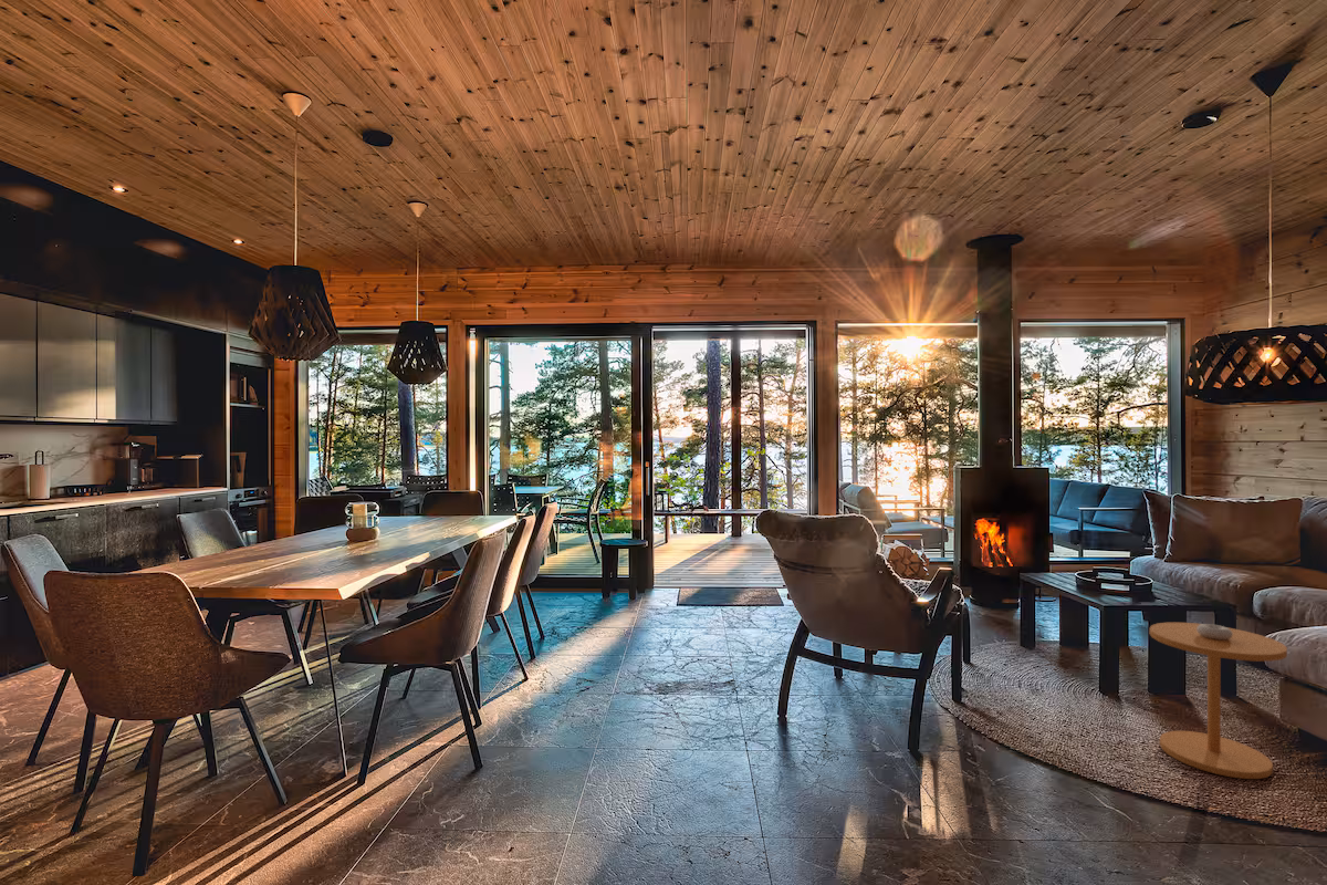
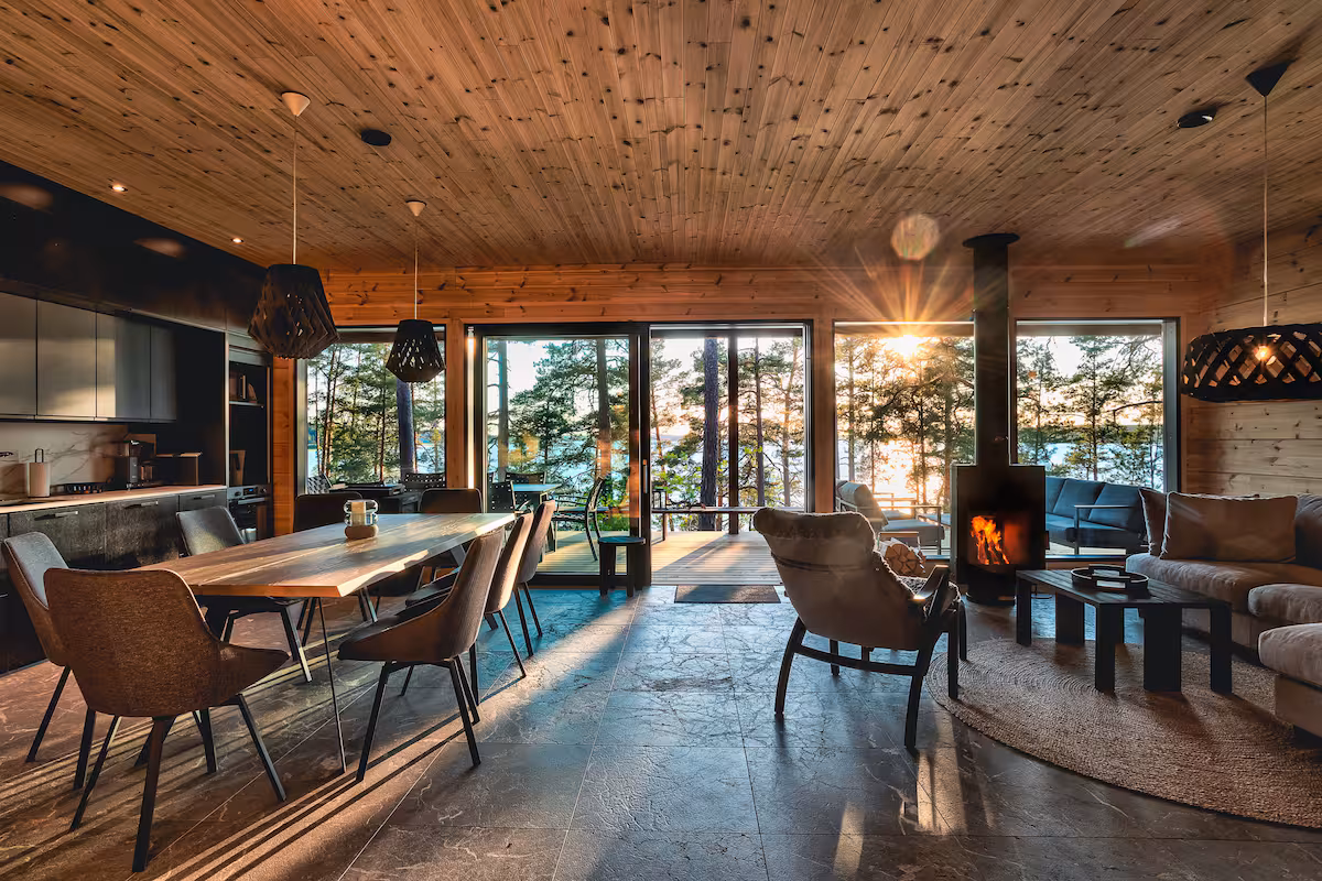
- side table [1149,622,1288,780]
